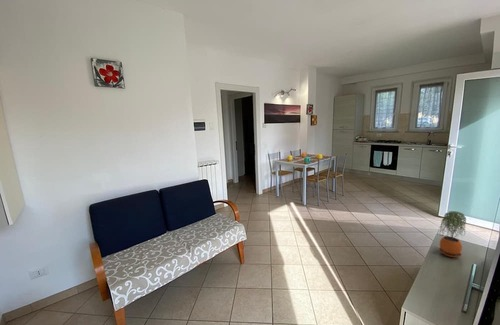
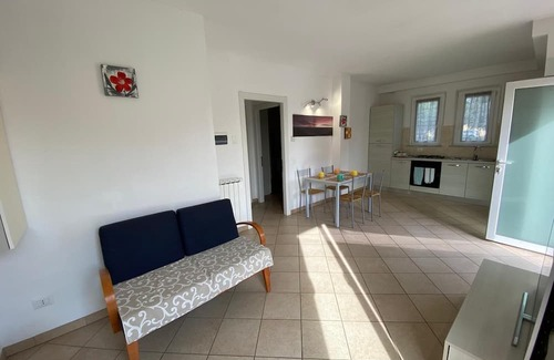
- potted plant [436,210,467,258]
